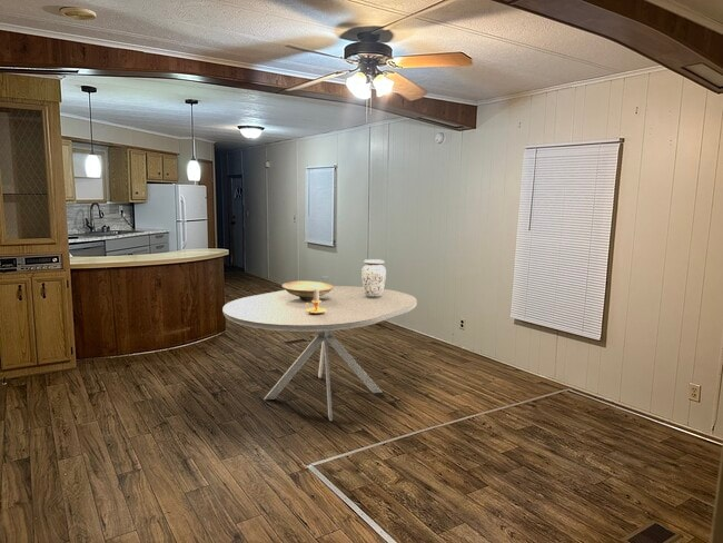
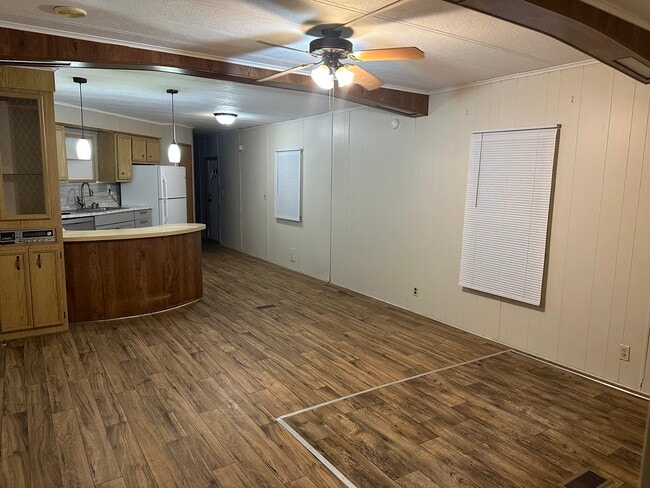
- decorative bowl [281,280,334,300]
- candlestick [305,287,326,314]
- dining table [221,285,418,422]
- vase [360,258,387,298]
